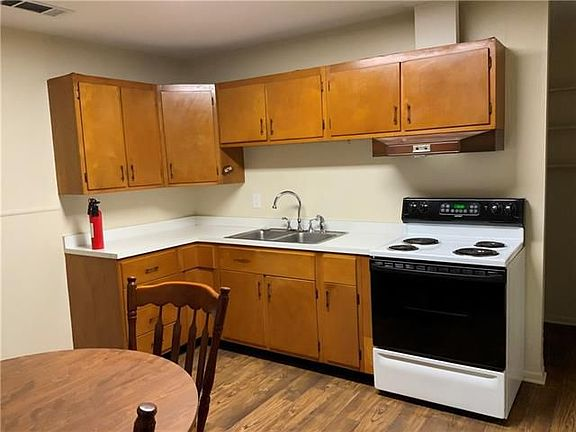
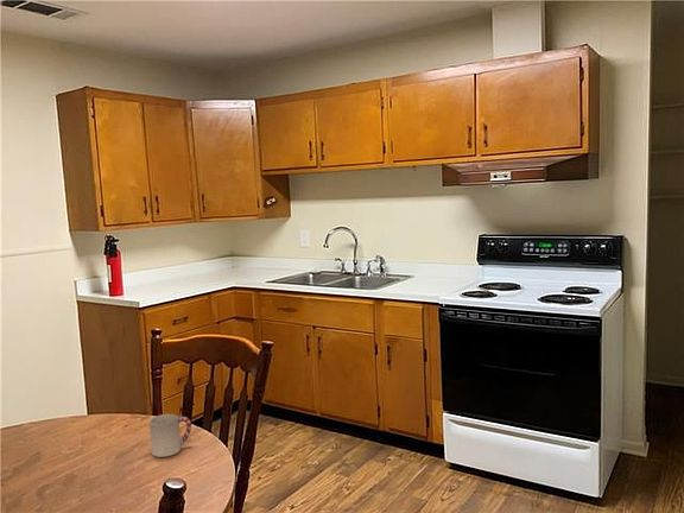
+ cup [148,413,192,458]
